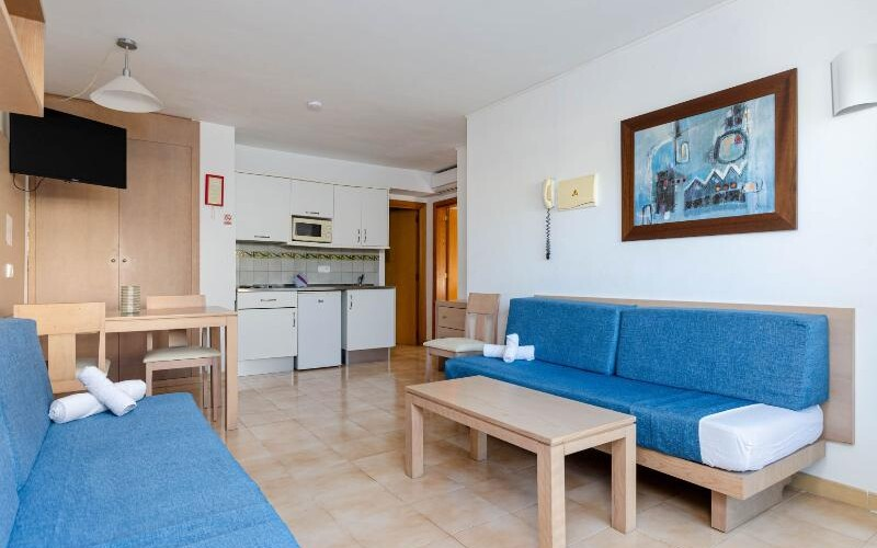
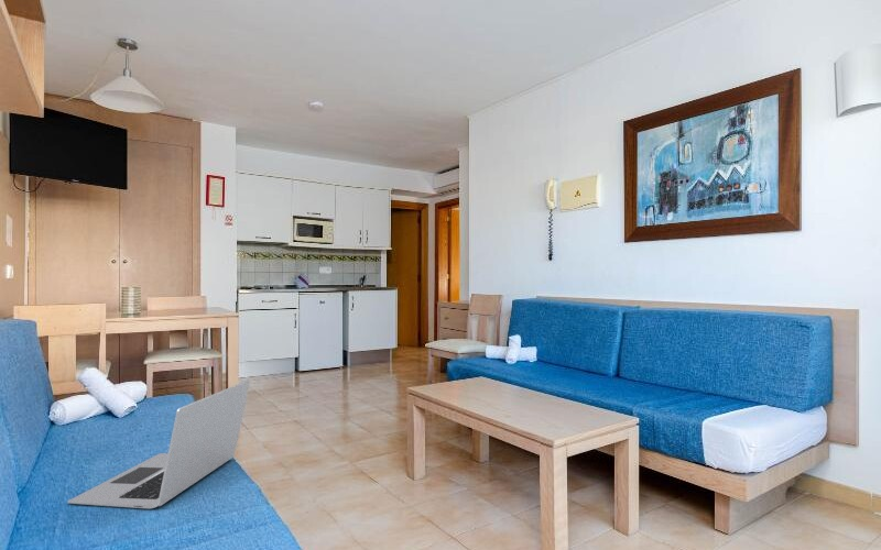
+ laptop [67,380,251,510]
